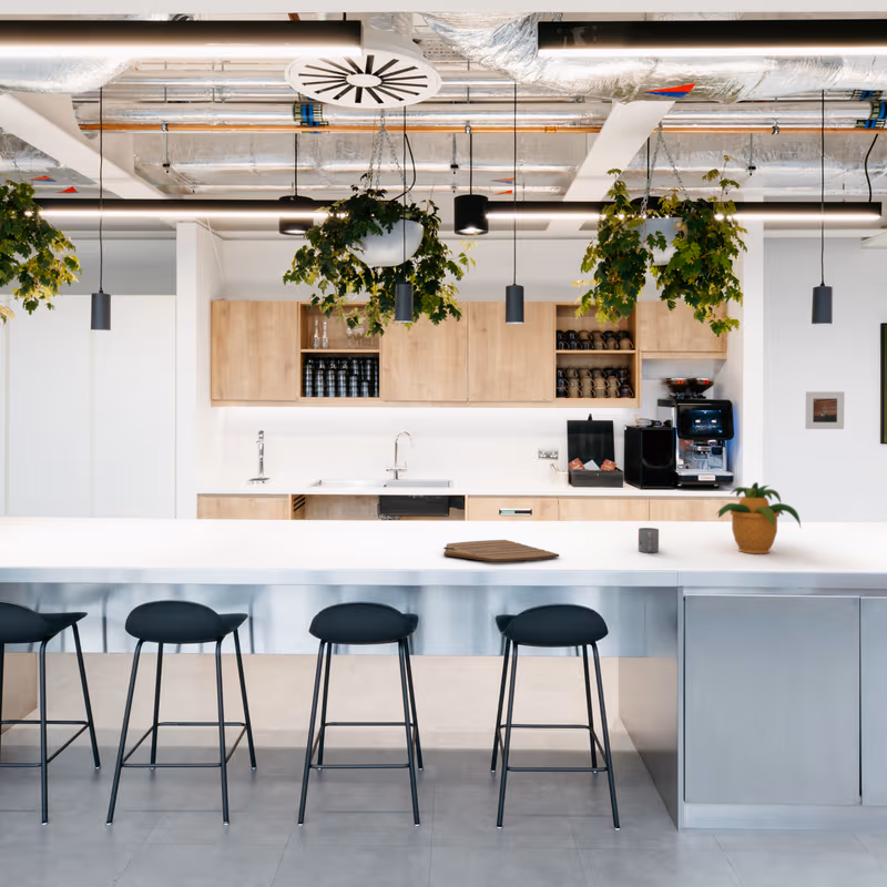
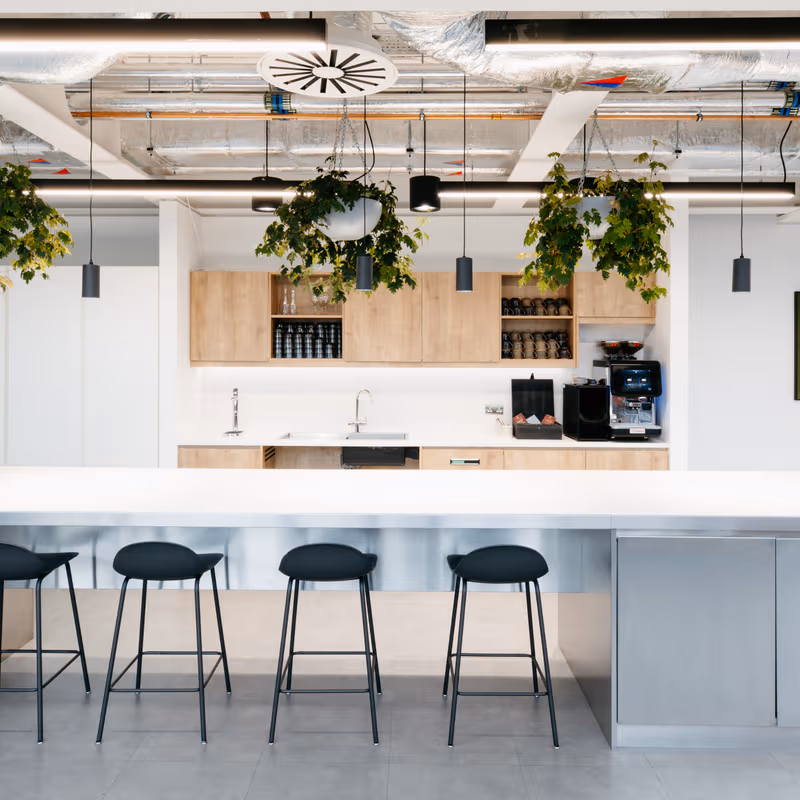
- cutting board [442,539,560,562]
- potted plant [716,481,802,554]
- mug [638,527,660,553]
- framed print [804,390,846,430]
